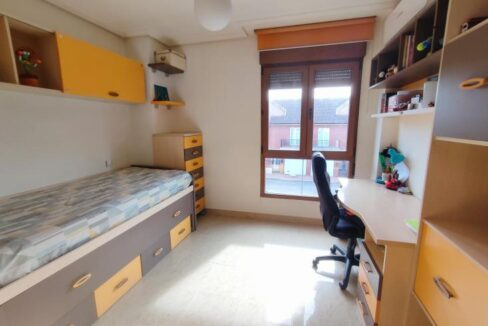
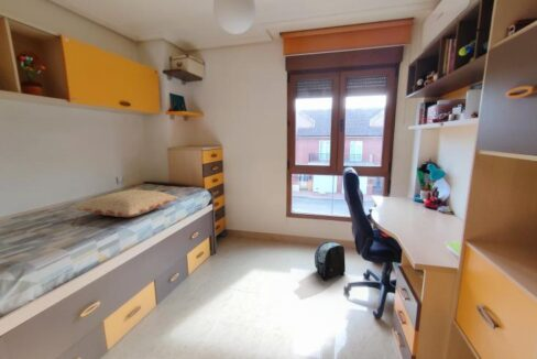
+ pillow [70,188,179,218]
+ backpack [314,240,347,281]
